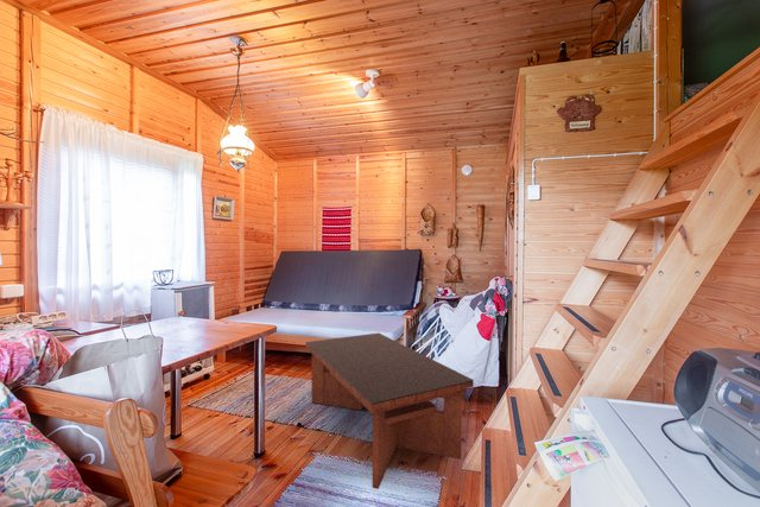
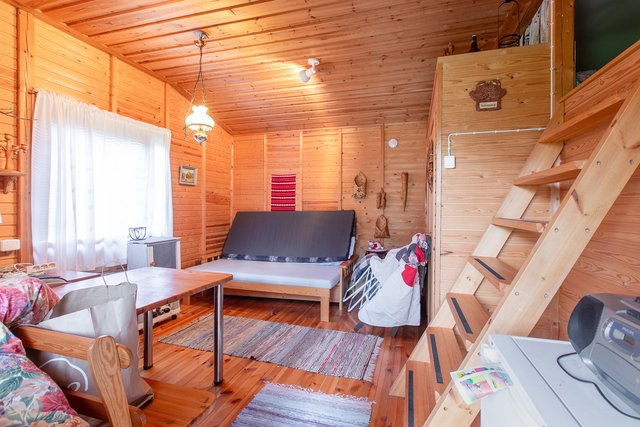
- coffee table [304,331,475,490]
